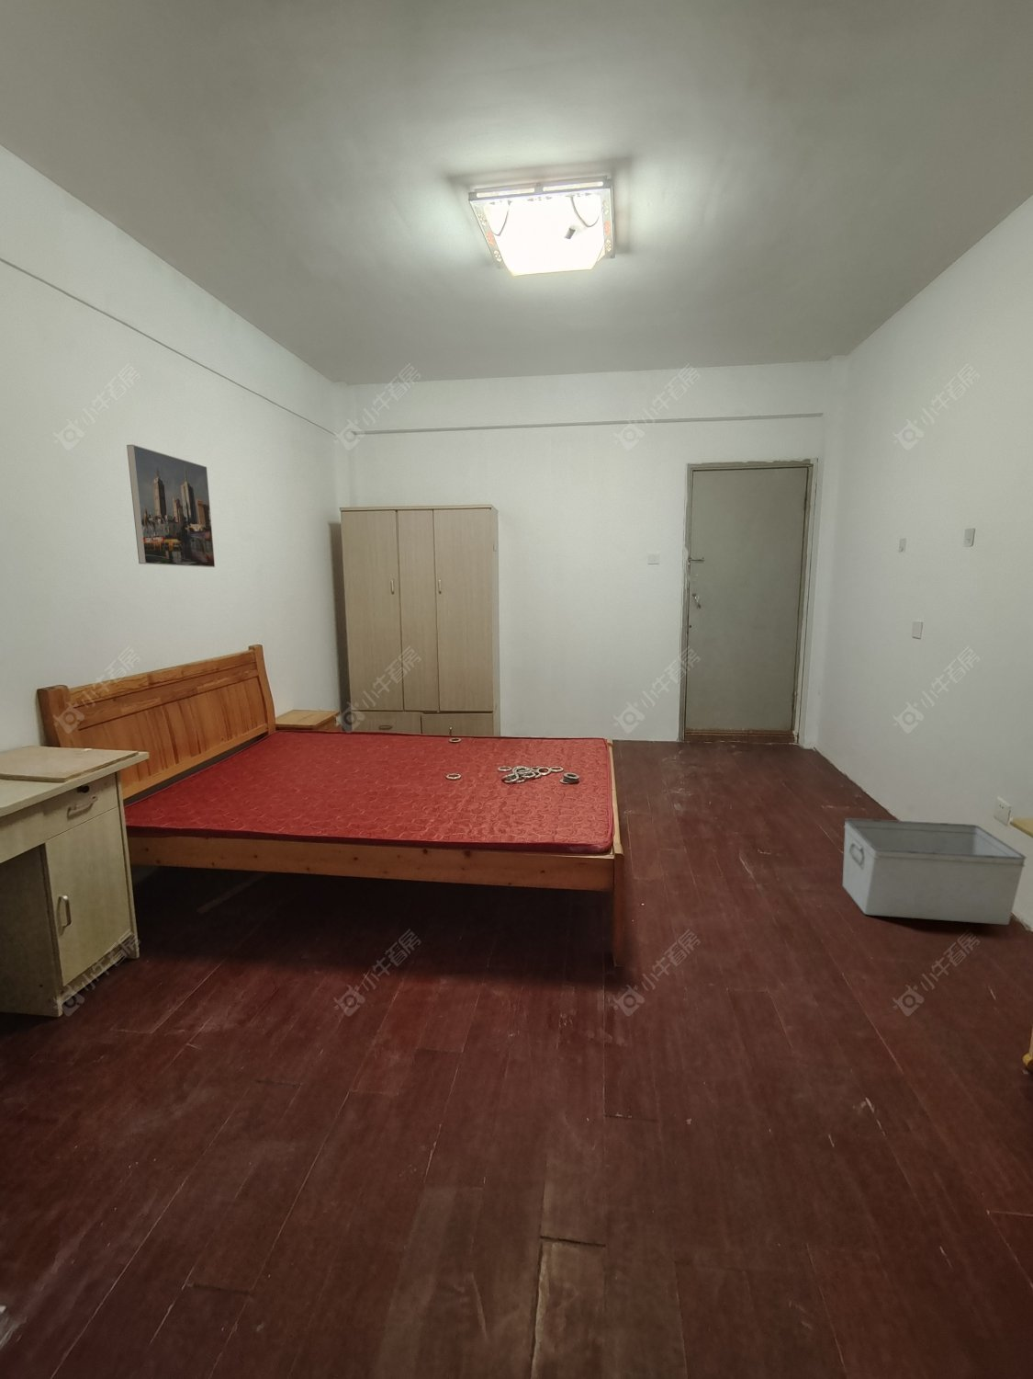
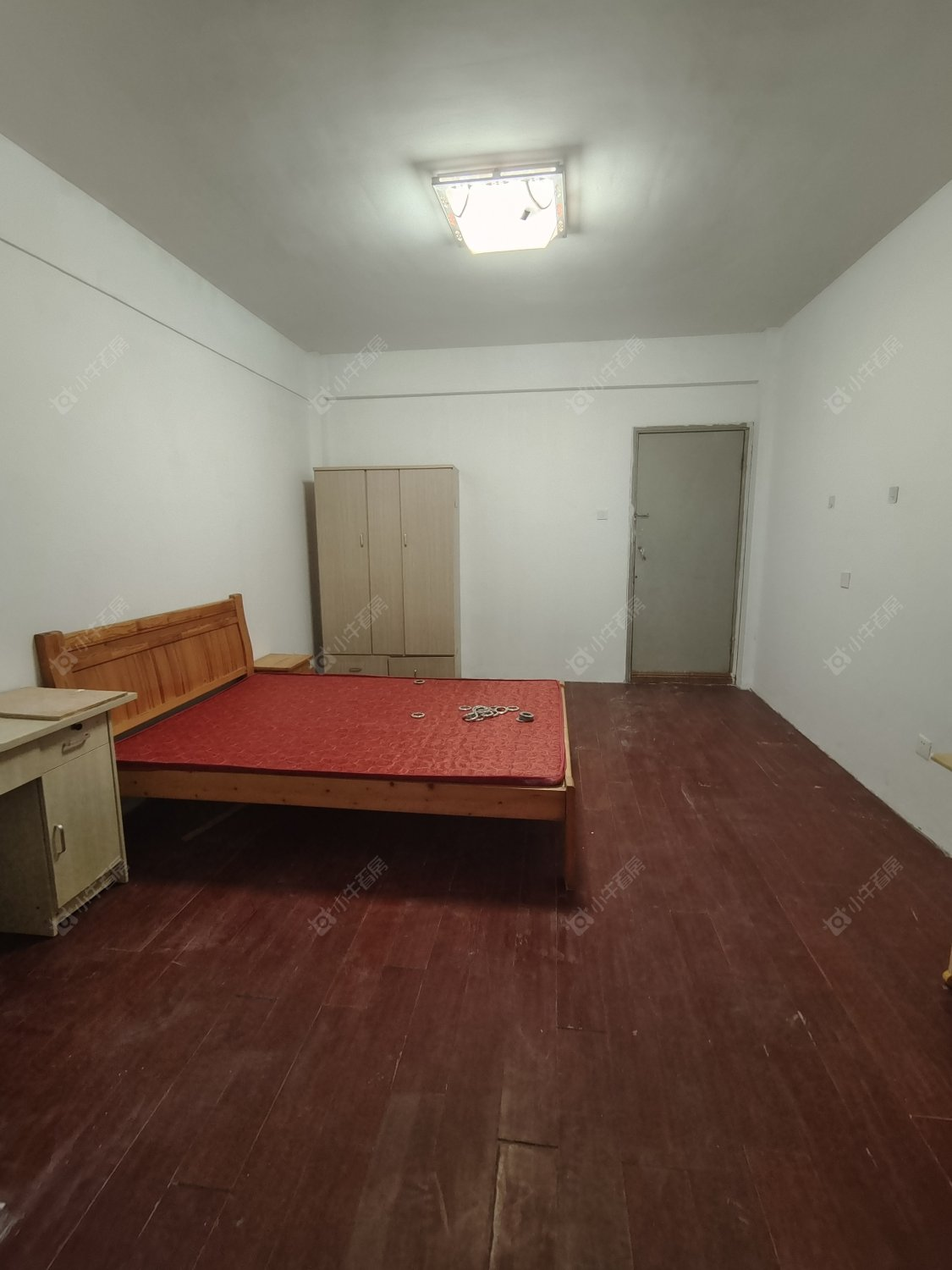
- storage bin [842,818,1028,926]
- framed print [126,444,216,568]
